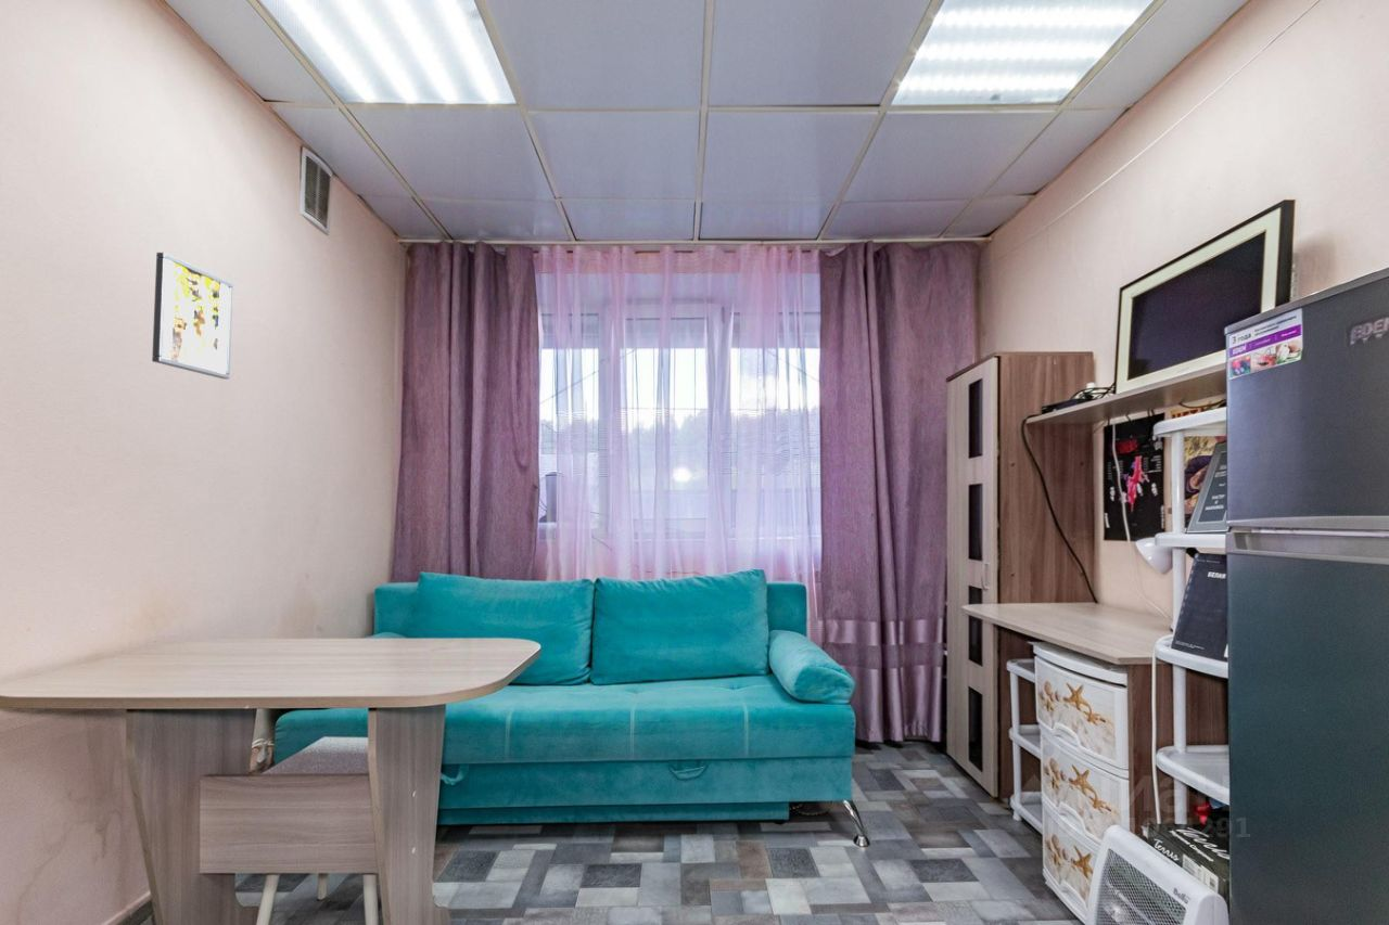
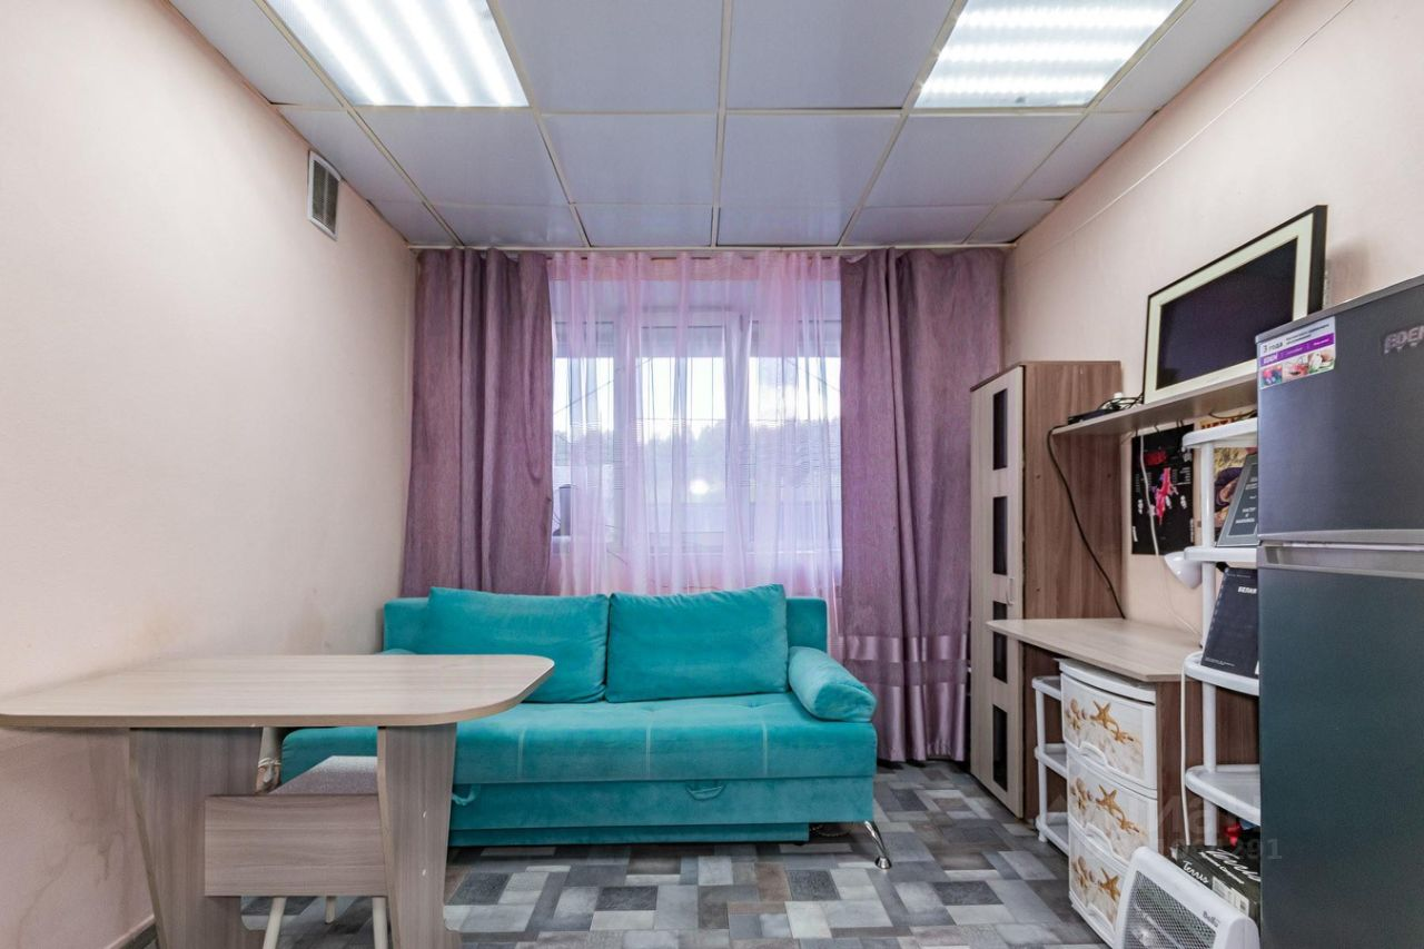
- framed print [151,252,234,381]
